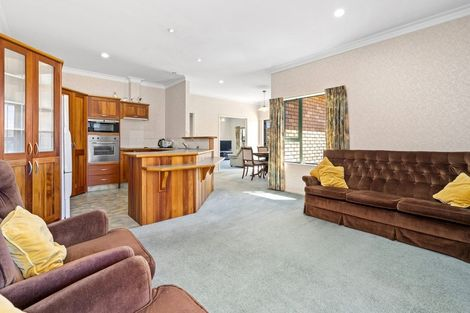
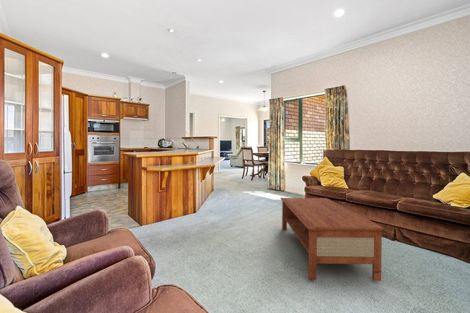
+ coffee table [280,197,387,282]
